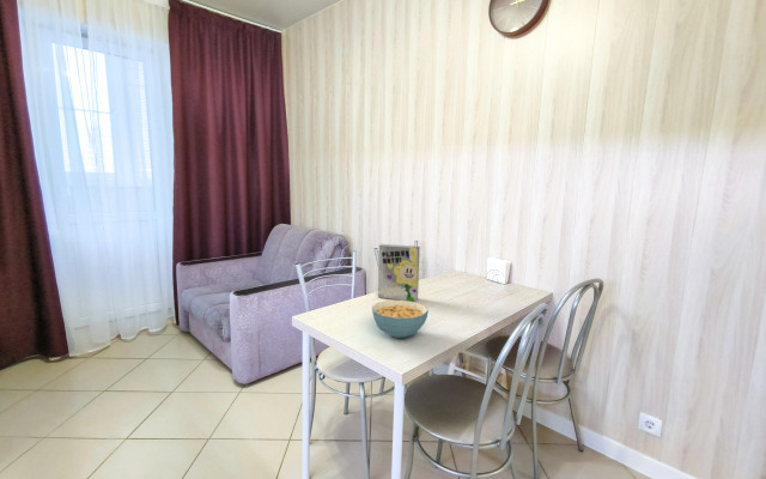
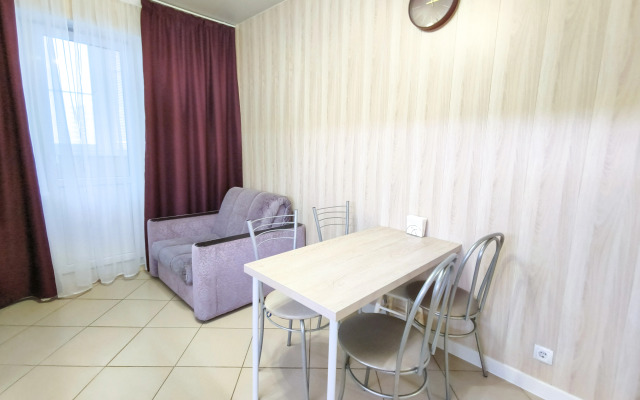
- cereal bowl [371,299,430,339]
- cereal box [377,243,421,302]
